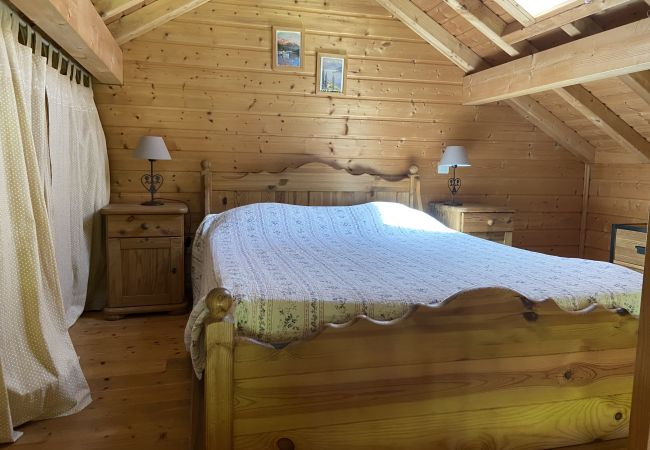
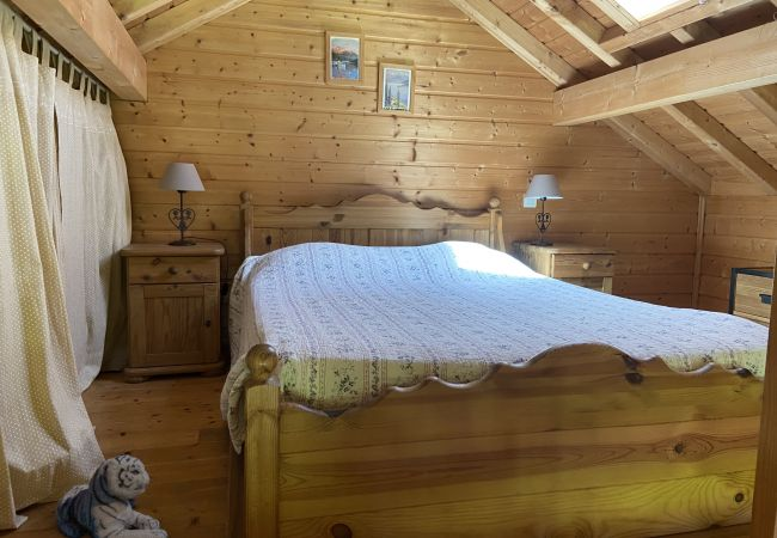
+ plush toy [54,453,169,538]
